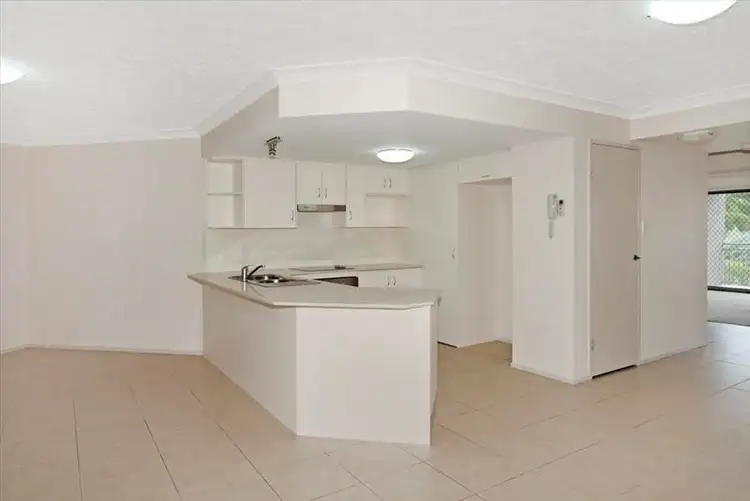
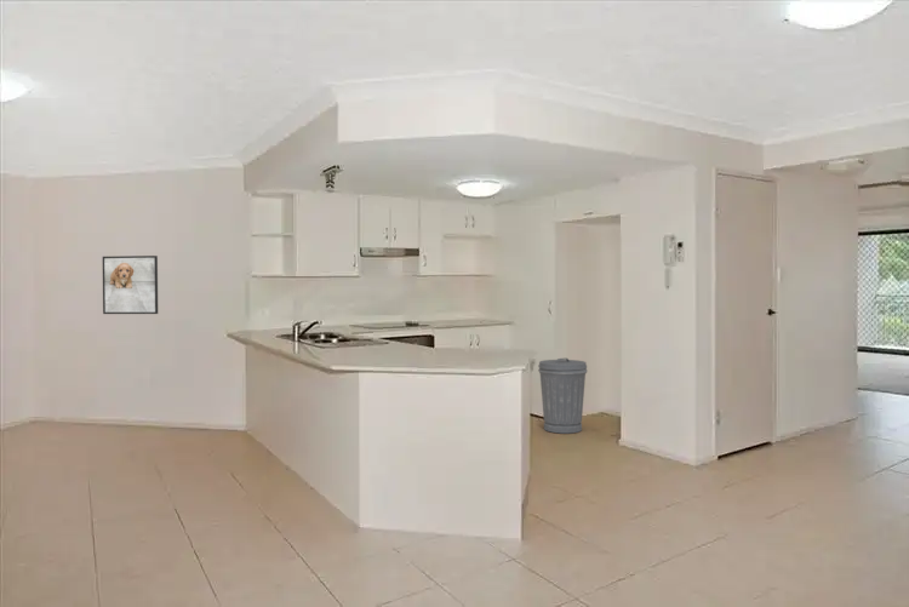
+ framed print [102,254,159,315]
+ trash can [537,357,589,435]
